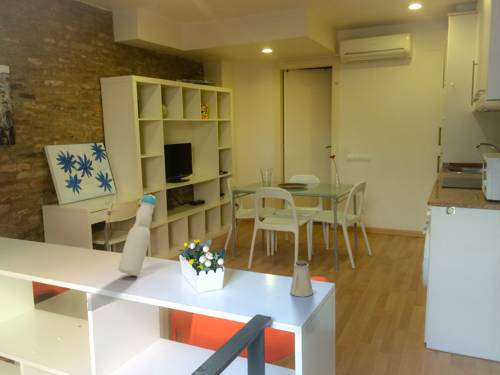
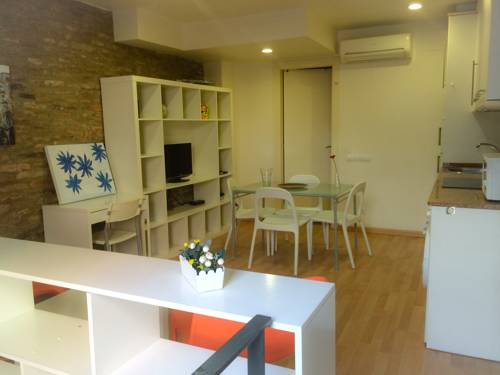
- bottle [117,194,157,277]
- saltshaker [289,259,314,298]
